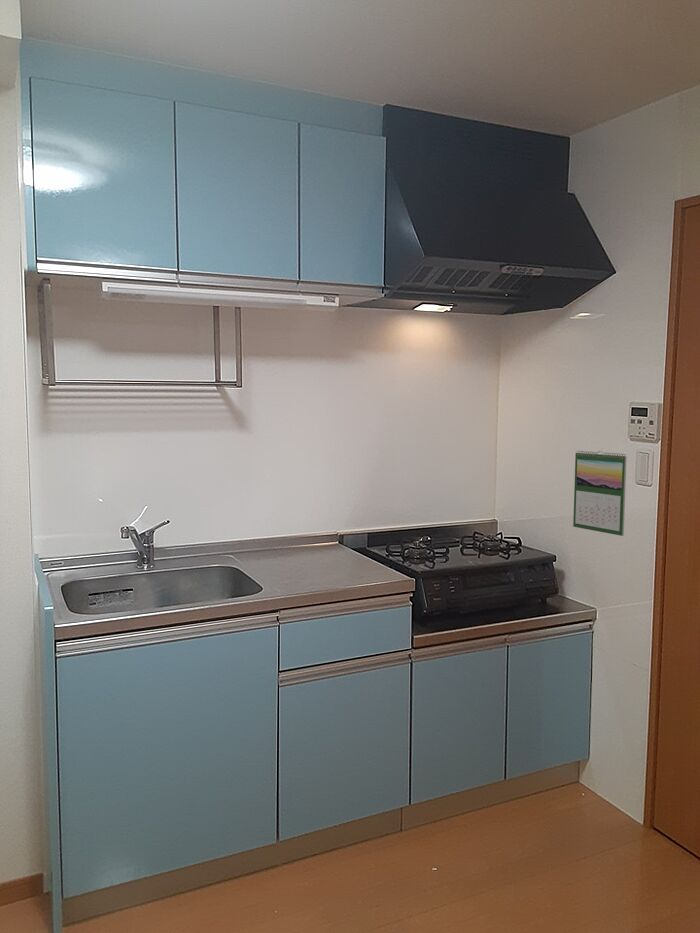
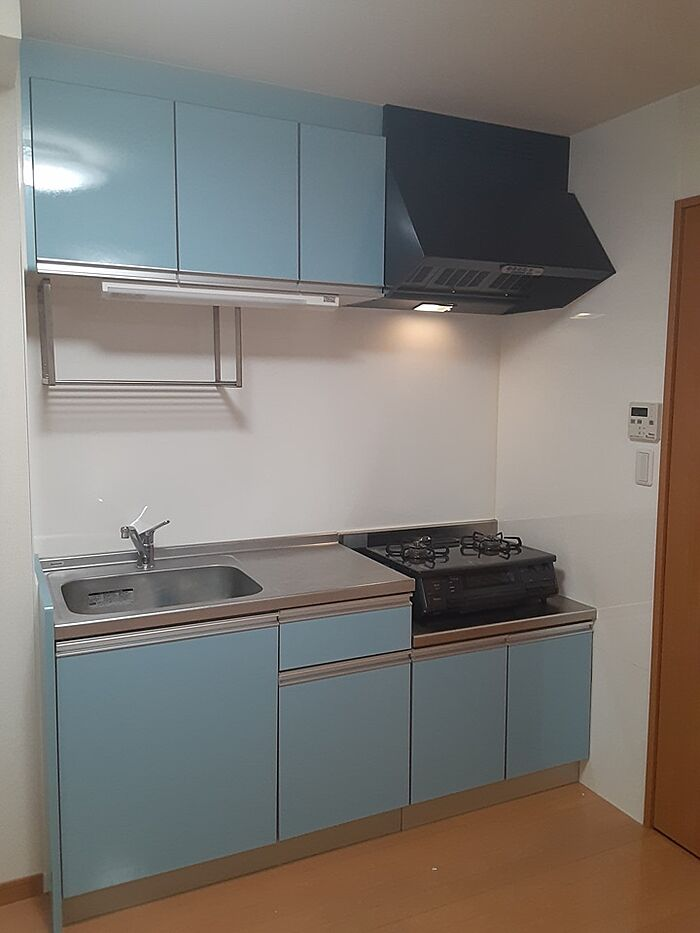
- calendar [572,450,628,537]
